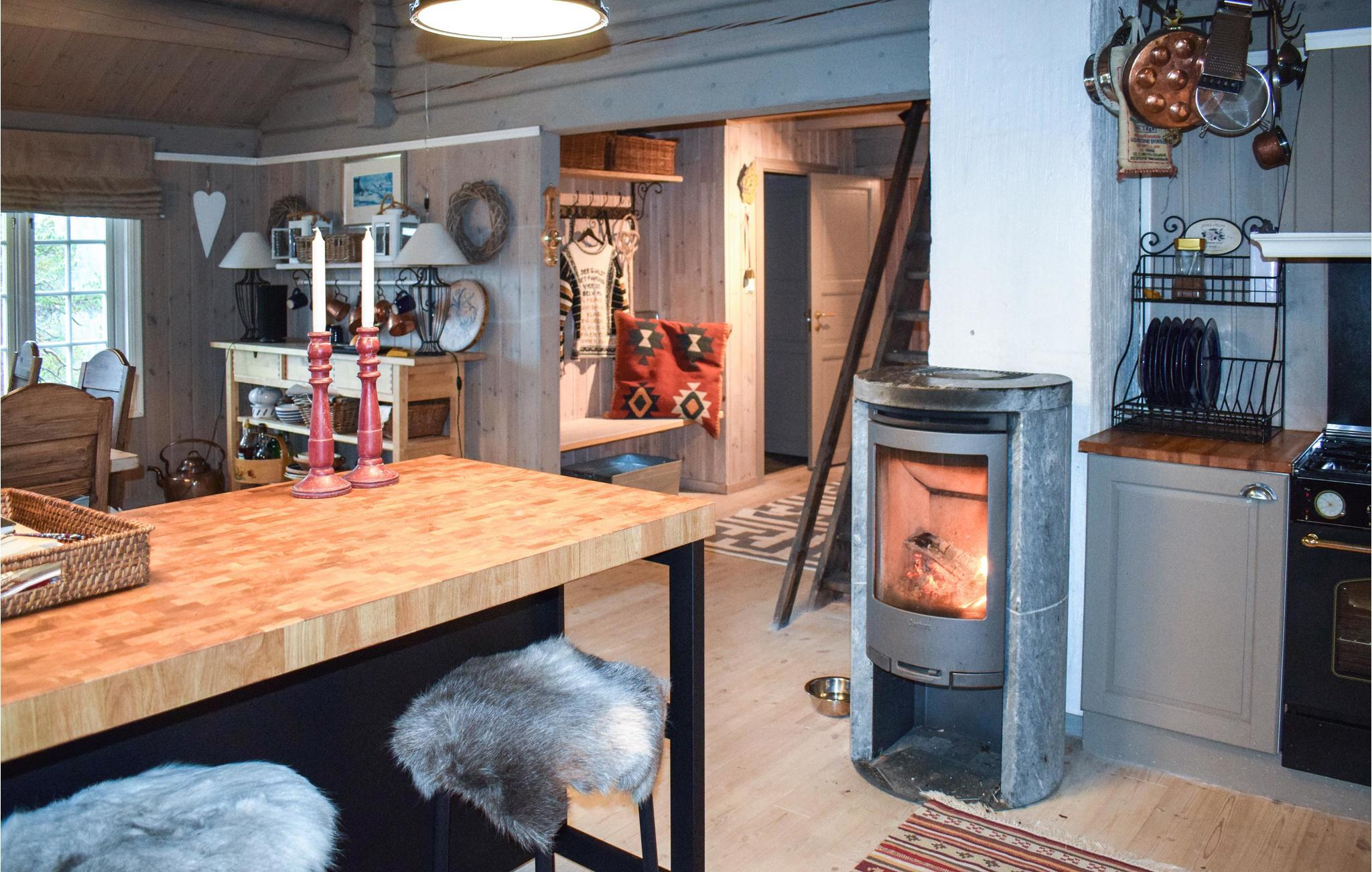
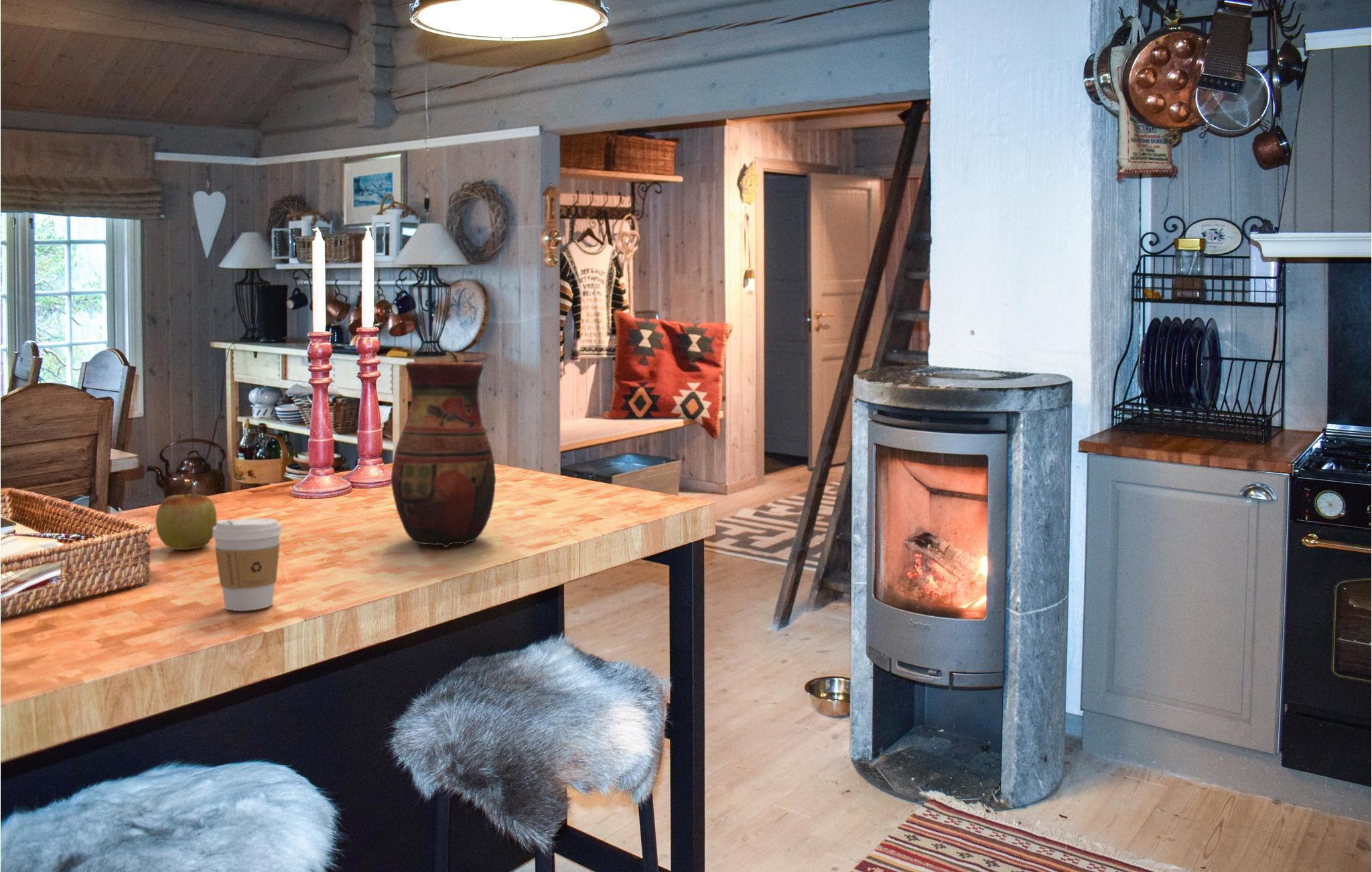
+ apple [155,486,218,551]
+ vase [391,361,496,548]
+ coffee cup [212,517,283,611]
